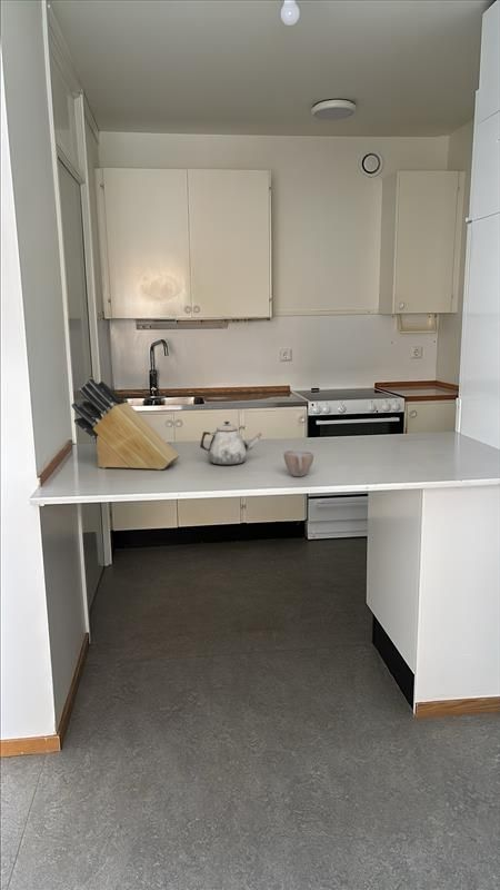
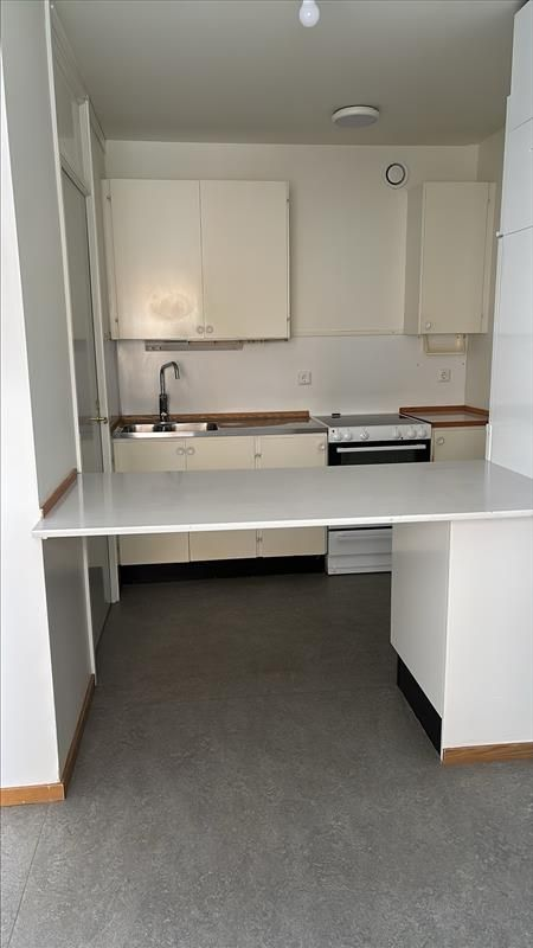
- knife block [70,377,180,471]
- cup [282,448,314,477]
- teapot [199,421,263,466]
